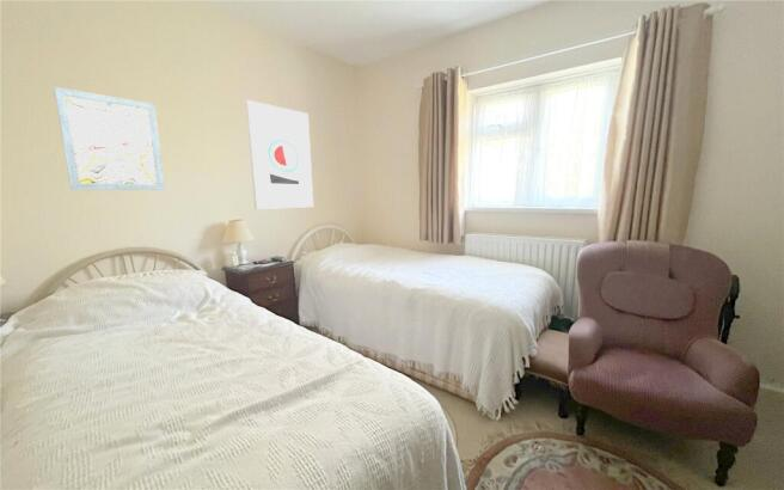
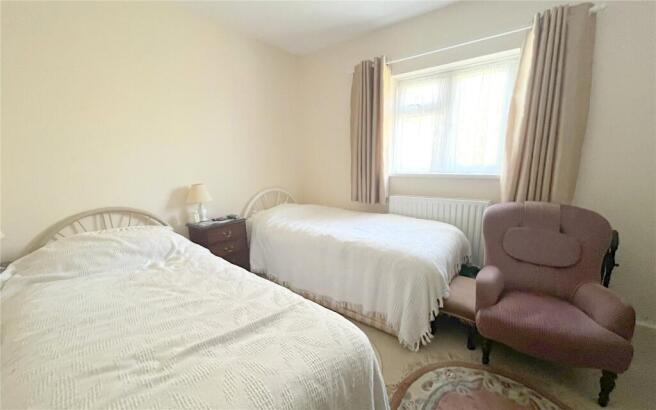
- wall art [245,99,314,210]
- wall art [53,86,166,191]
